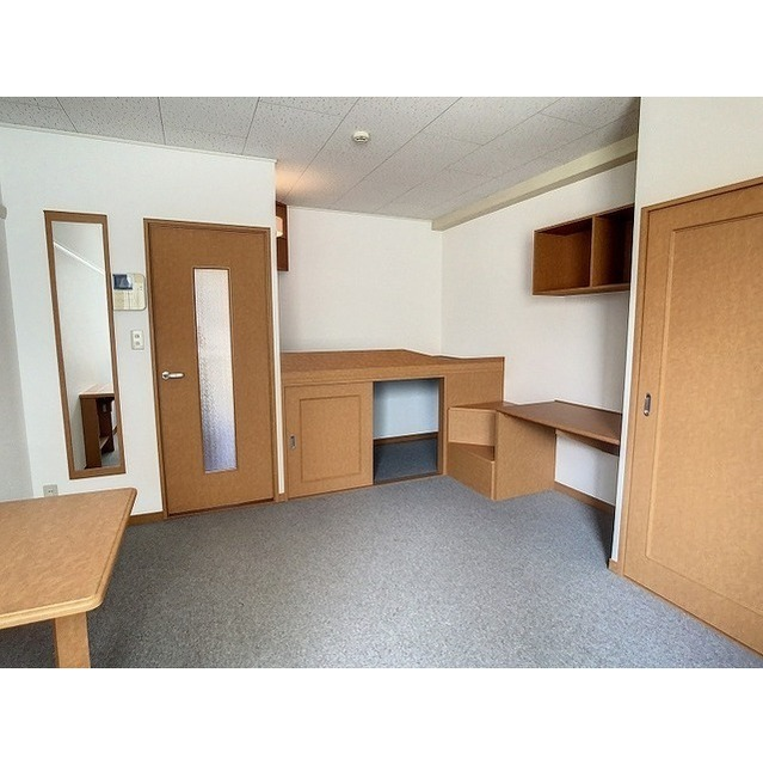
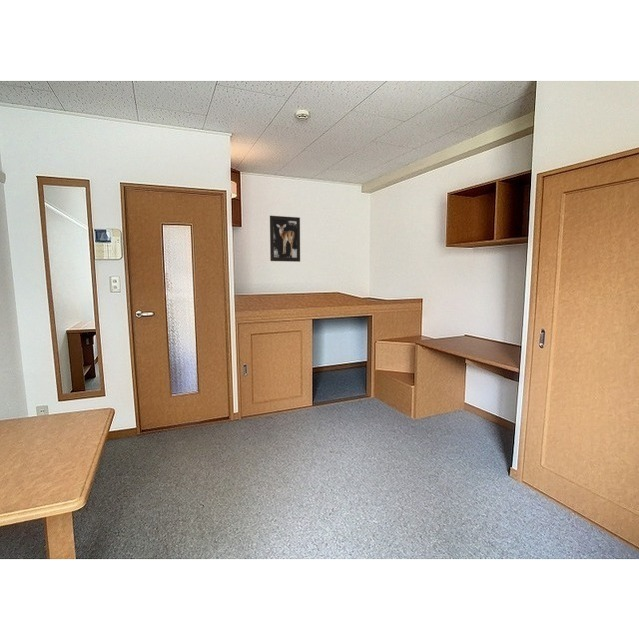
+ wall art [269,215,301,263]
